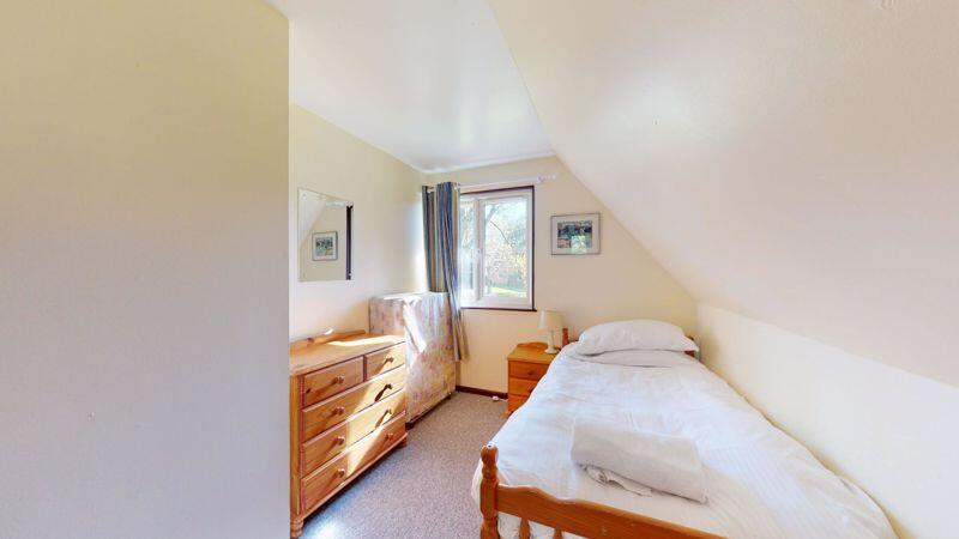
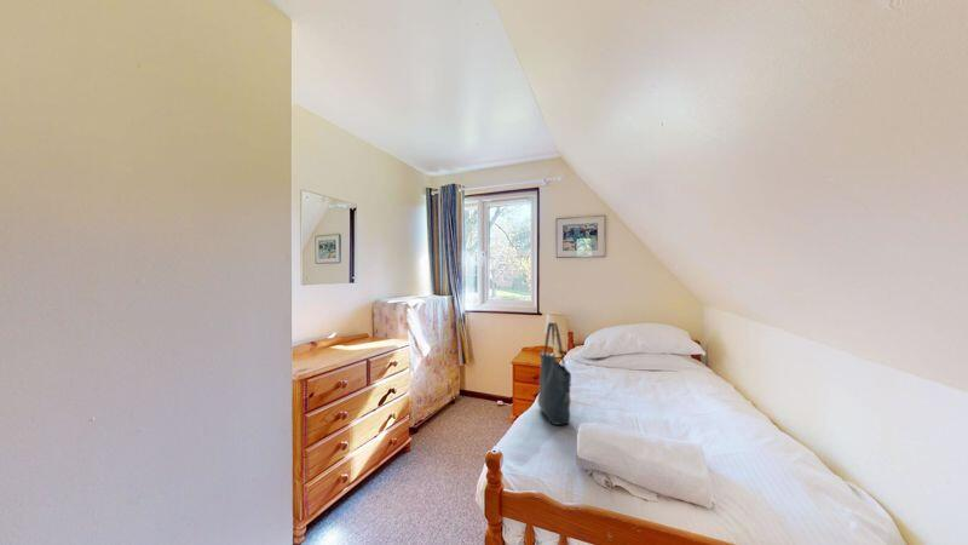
+ tote bag [536,321,572,426]
